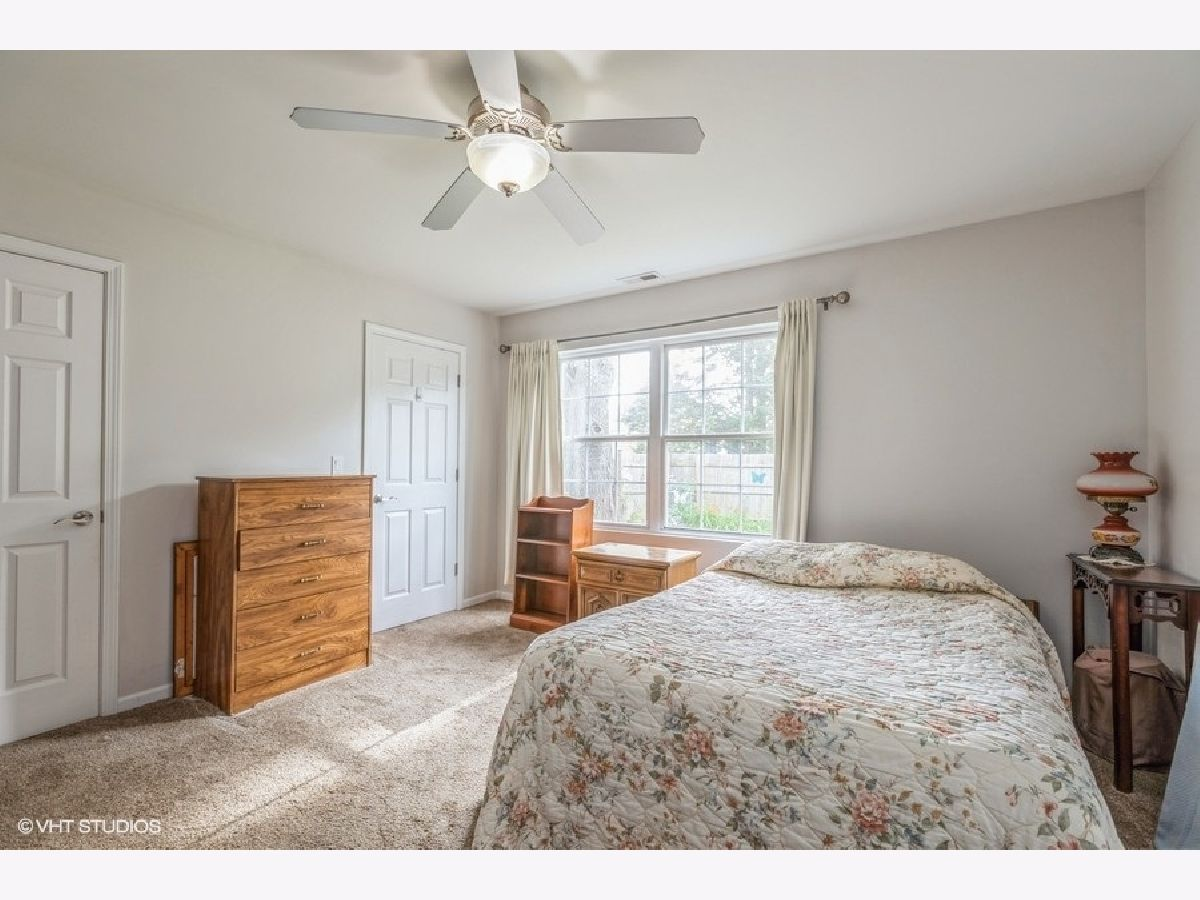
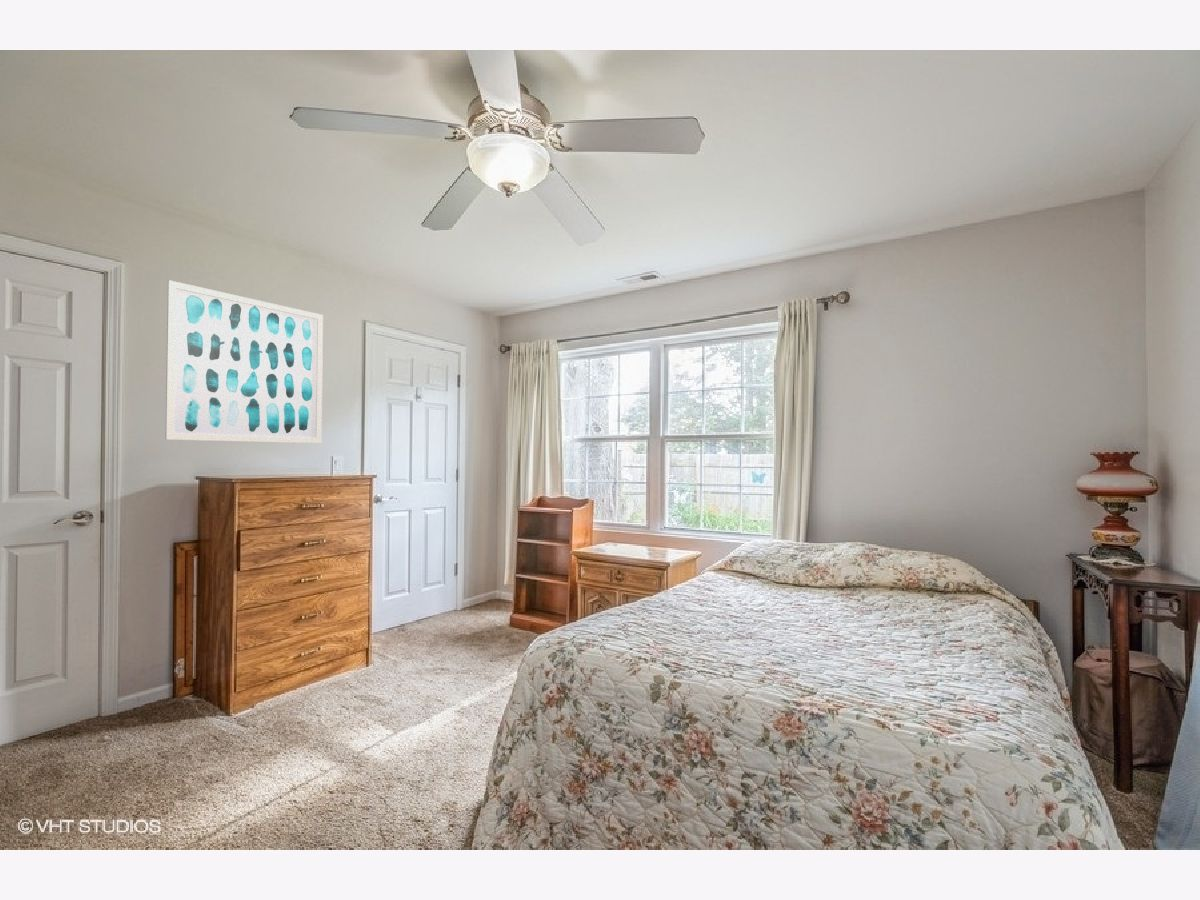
+ wall art [164,279,324,444]
